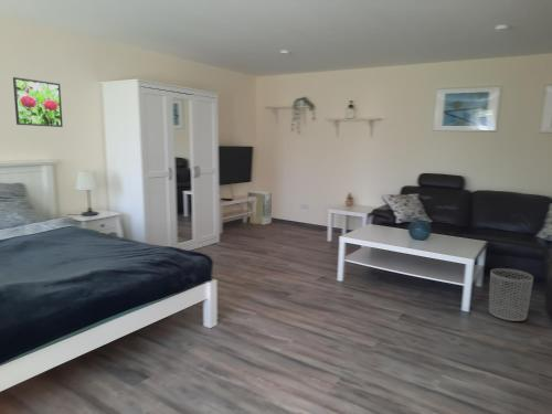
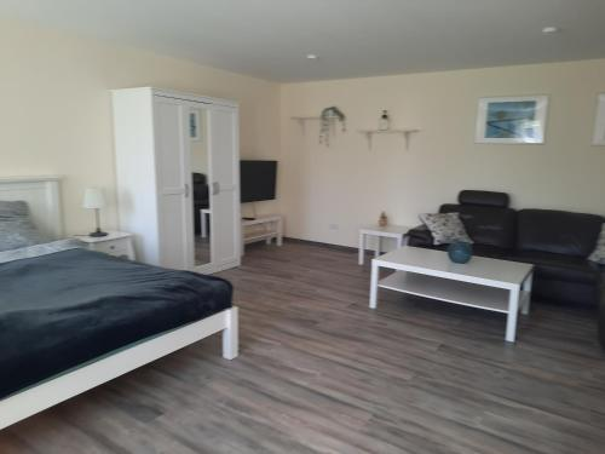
- air purifier [247,190,273,226]
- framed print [12,76,64,128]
- waste bin [488,267,534,322]
